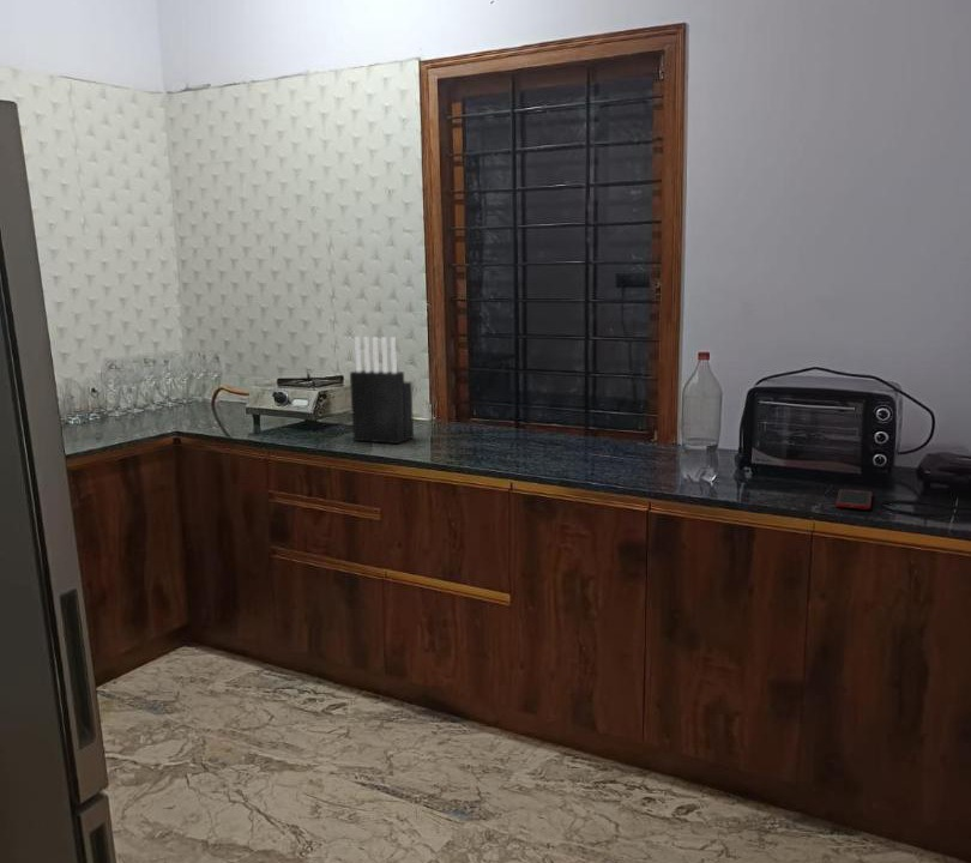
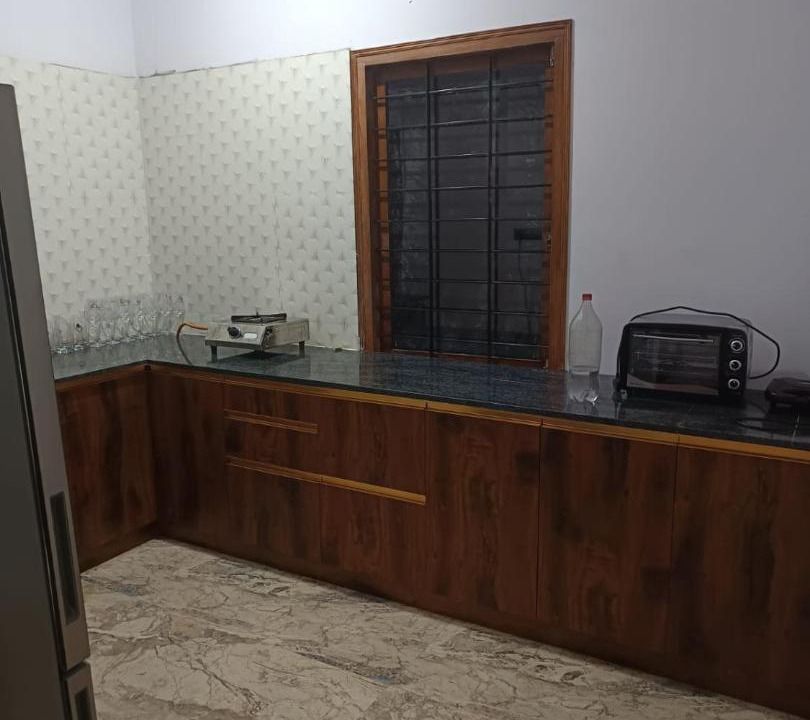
- cell phone [836,488,873,511]
- knife block [349,336,415,445]
